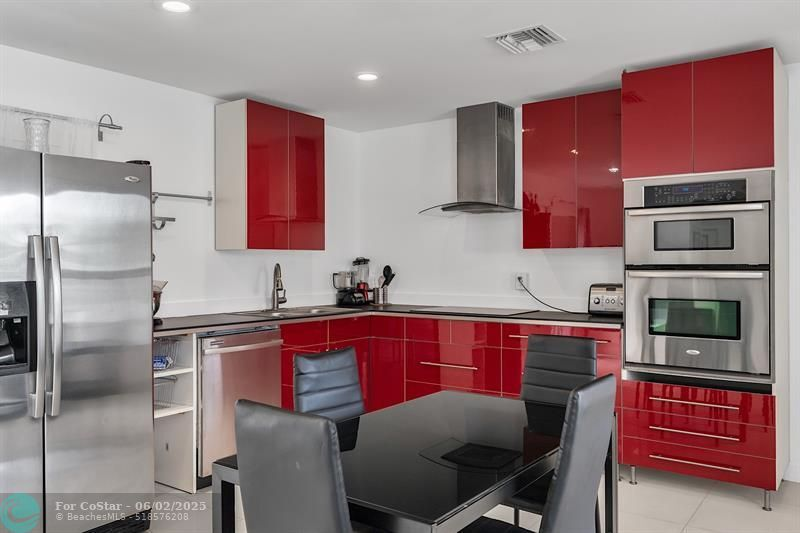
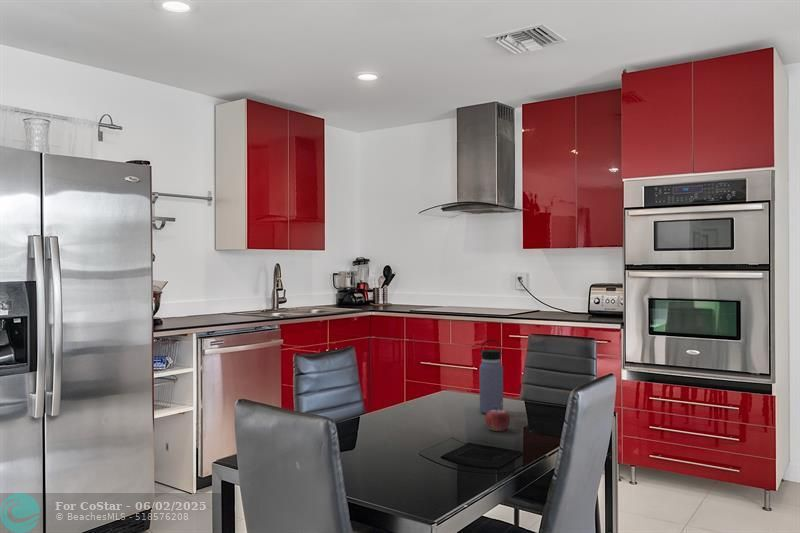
+ water bottle [479,339,504,415]
+ fruit [484,407,511,432]
